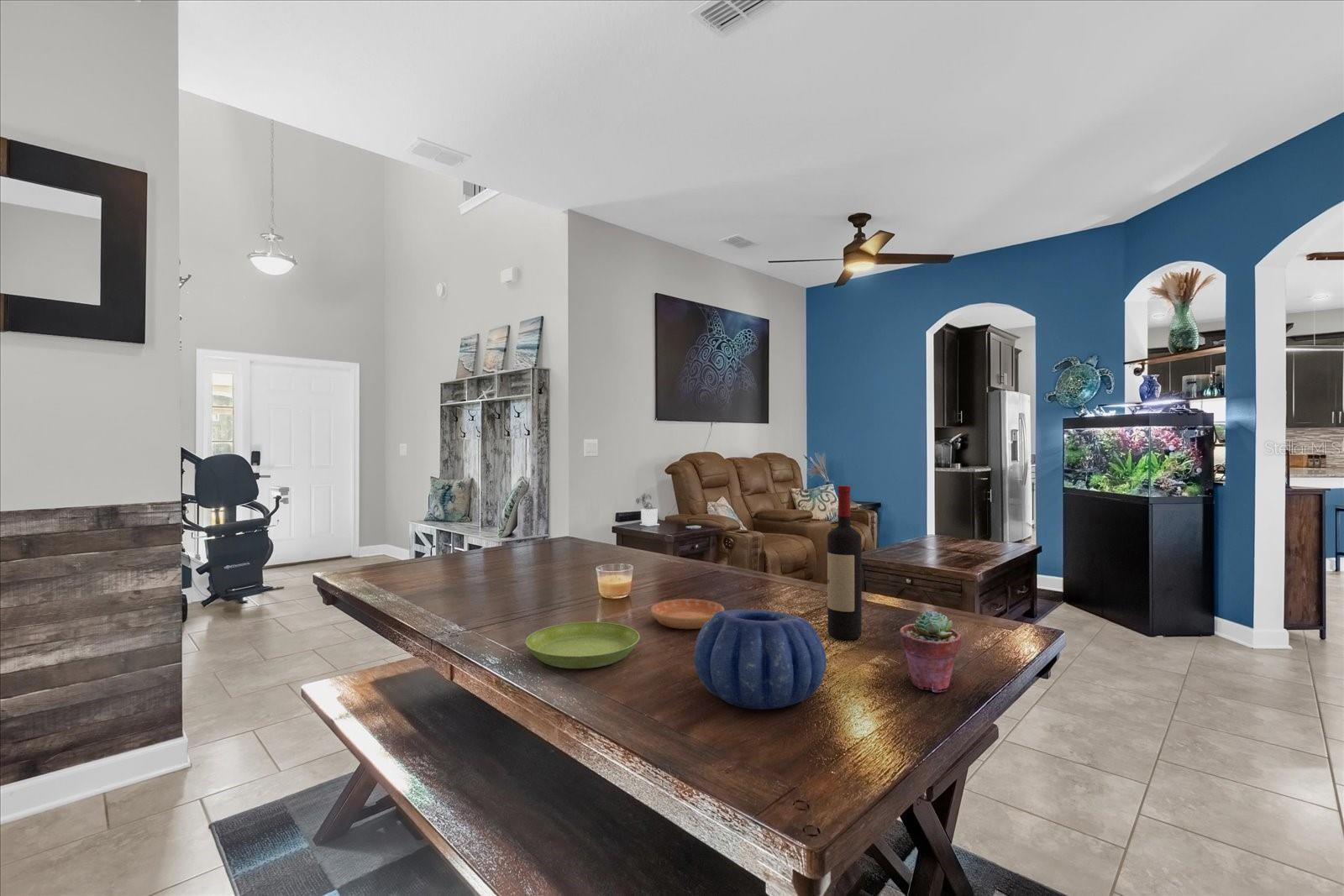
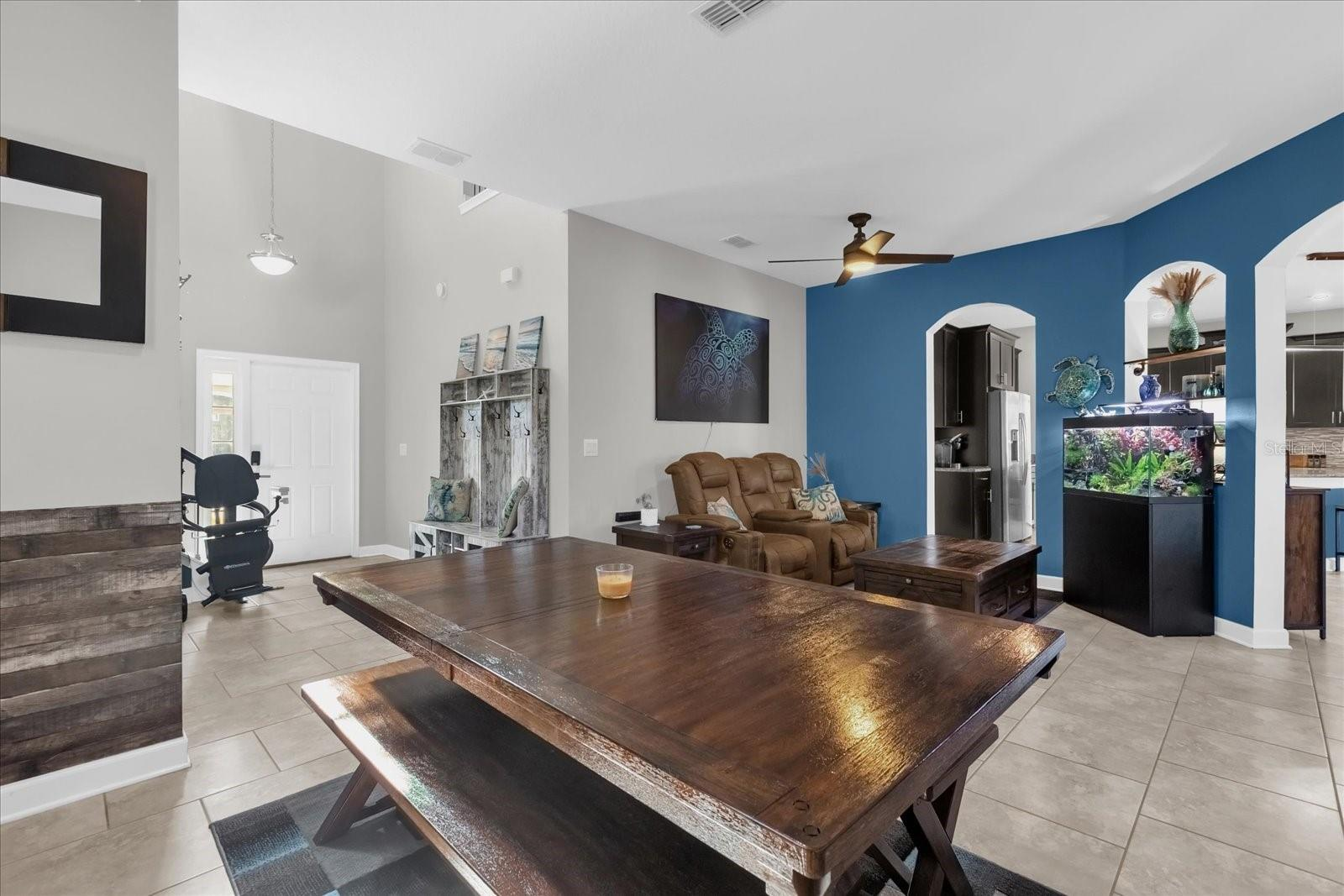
- decorative bowl [693,609,827,710]
- wine bottle [827,485,863,640]
- saucer [650,598,725,630]
- saucer [525,621,640,669]
- potted succulent [899,610,962,694]
